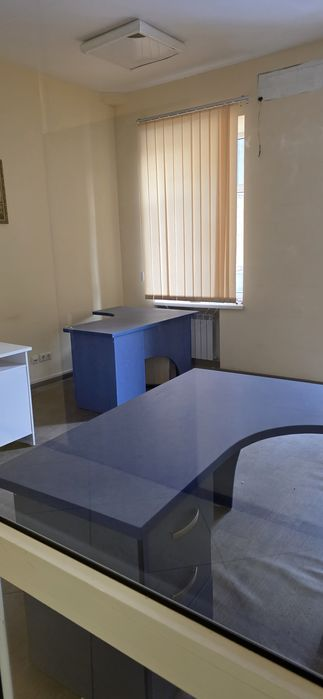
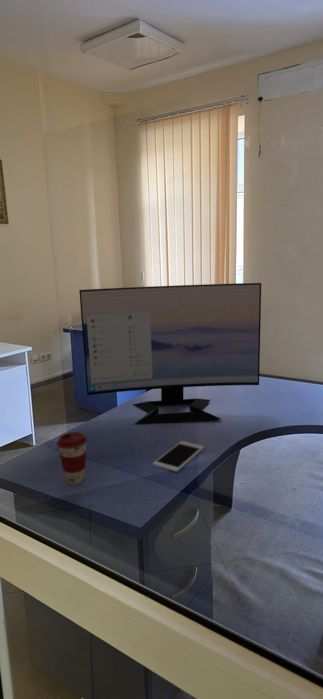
+ coffee cup [56,431,89,486]
+ cell phone [152,440,205,473]
+ computer monitor [78,282,262,425]
